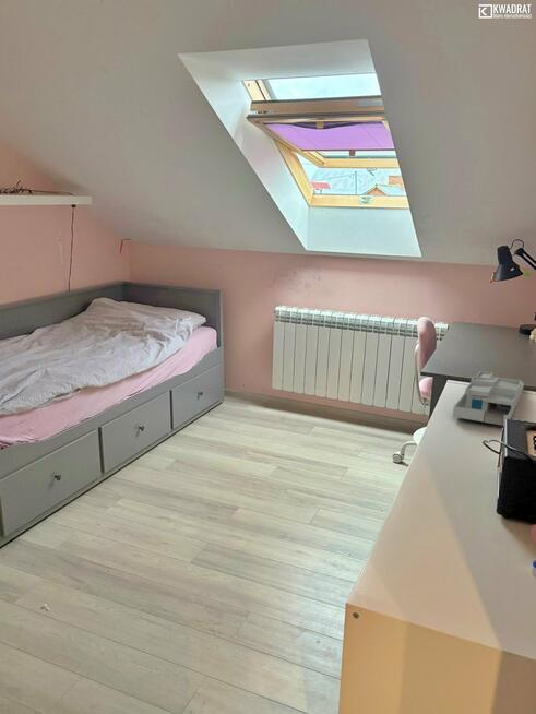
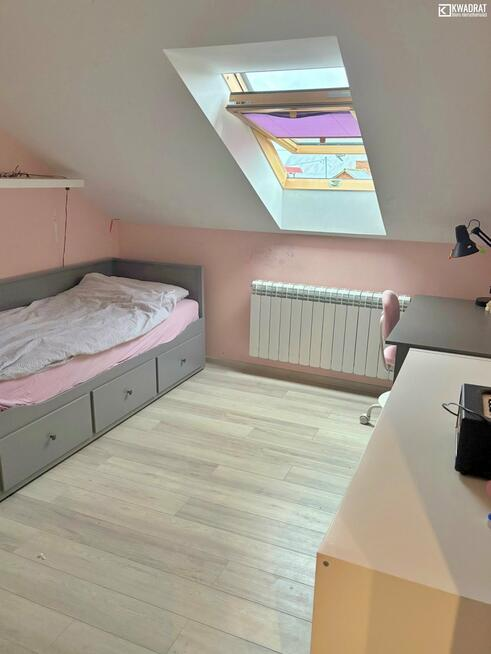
- desk organizer [452,370,525,426]
